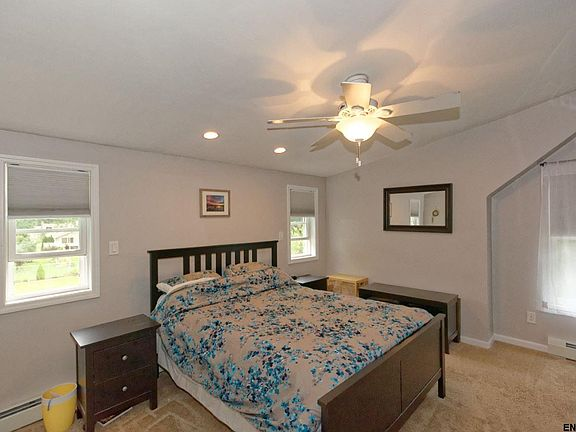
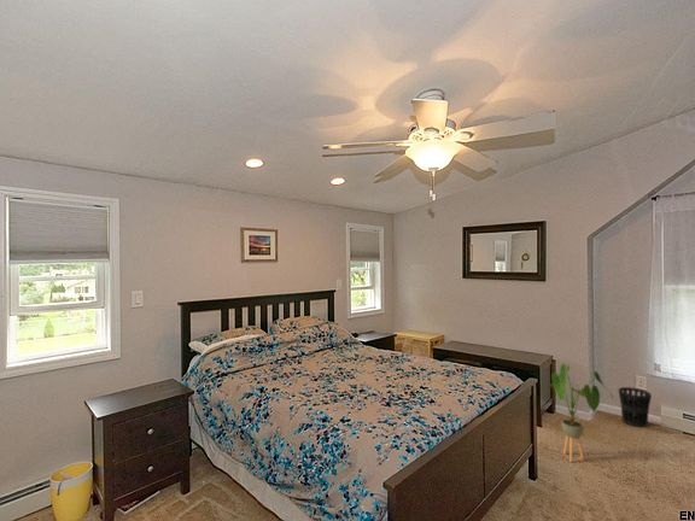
+ wastebasket [618,386,653,428]
+ house plant [545,362,614,463]
